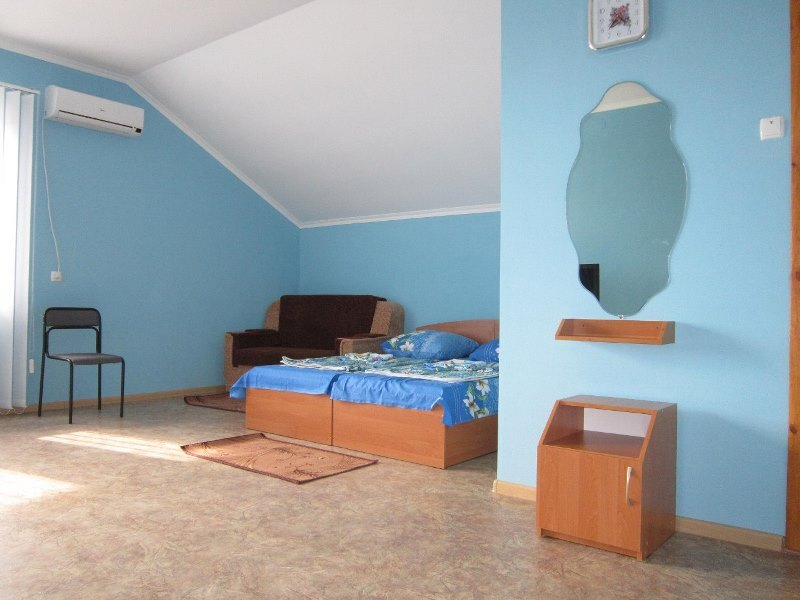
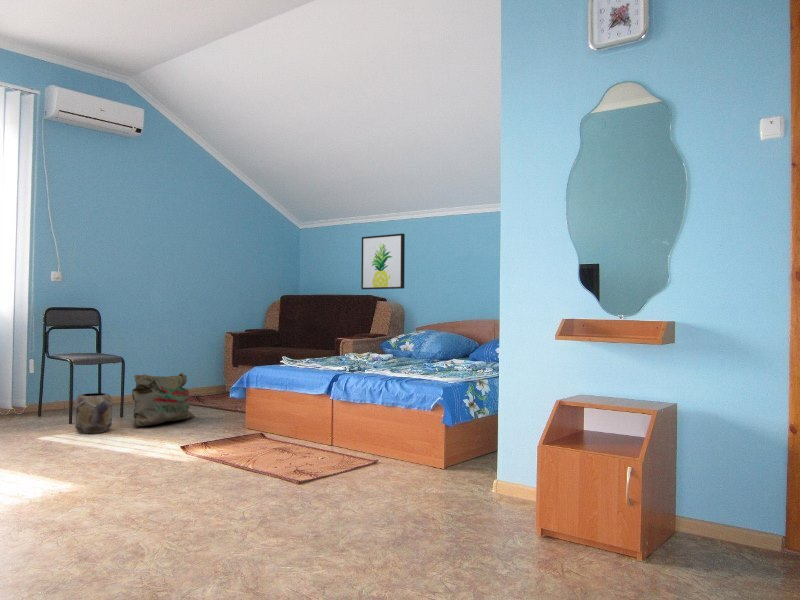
+ wall art [360,232,406,290]
+ planter [74,392,113,435]
+ bag [131,372,196,427]
